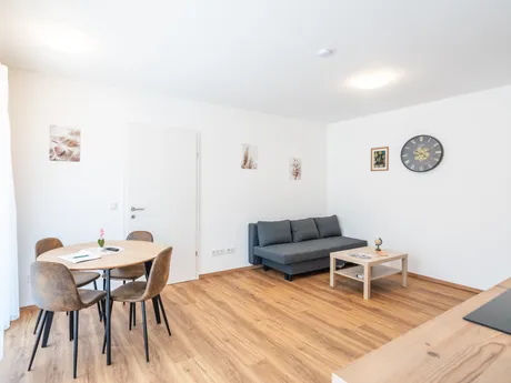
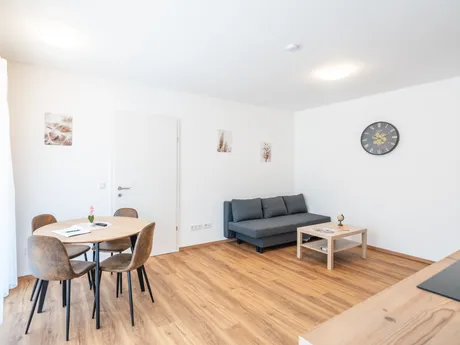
- wall art [370,145,390,172]
